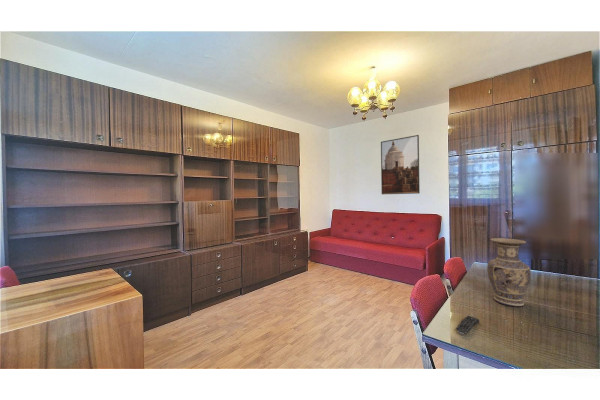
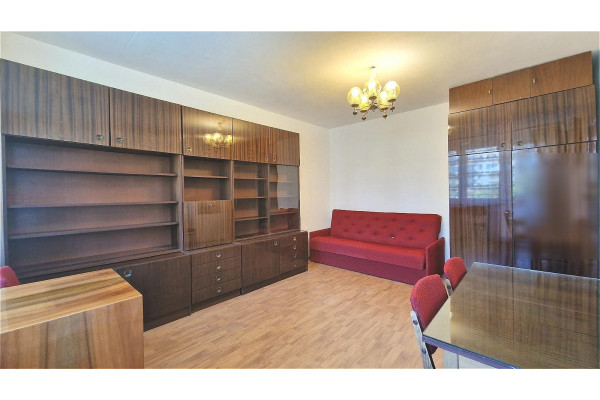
- remote control [455,315,480,336]
- vase [486,237,532,308]
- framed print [380,134,421,195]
